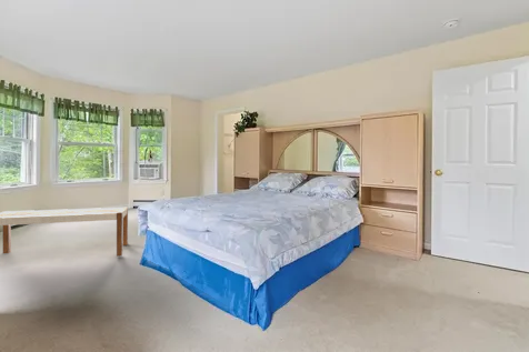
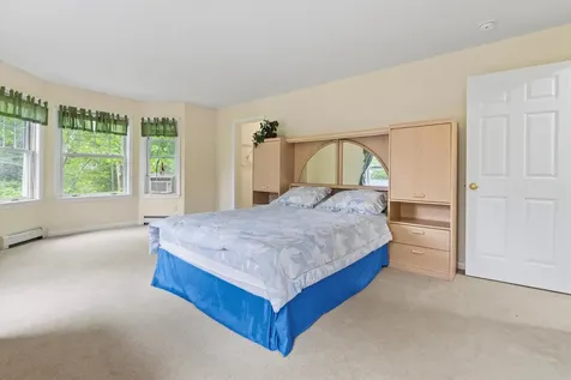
- bench [0,207,129,258]
